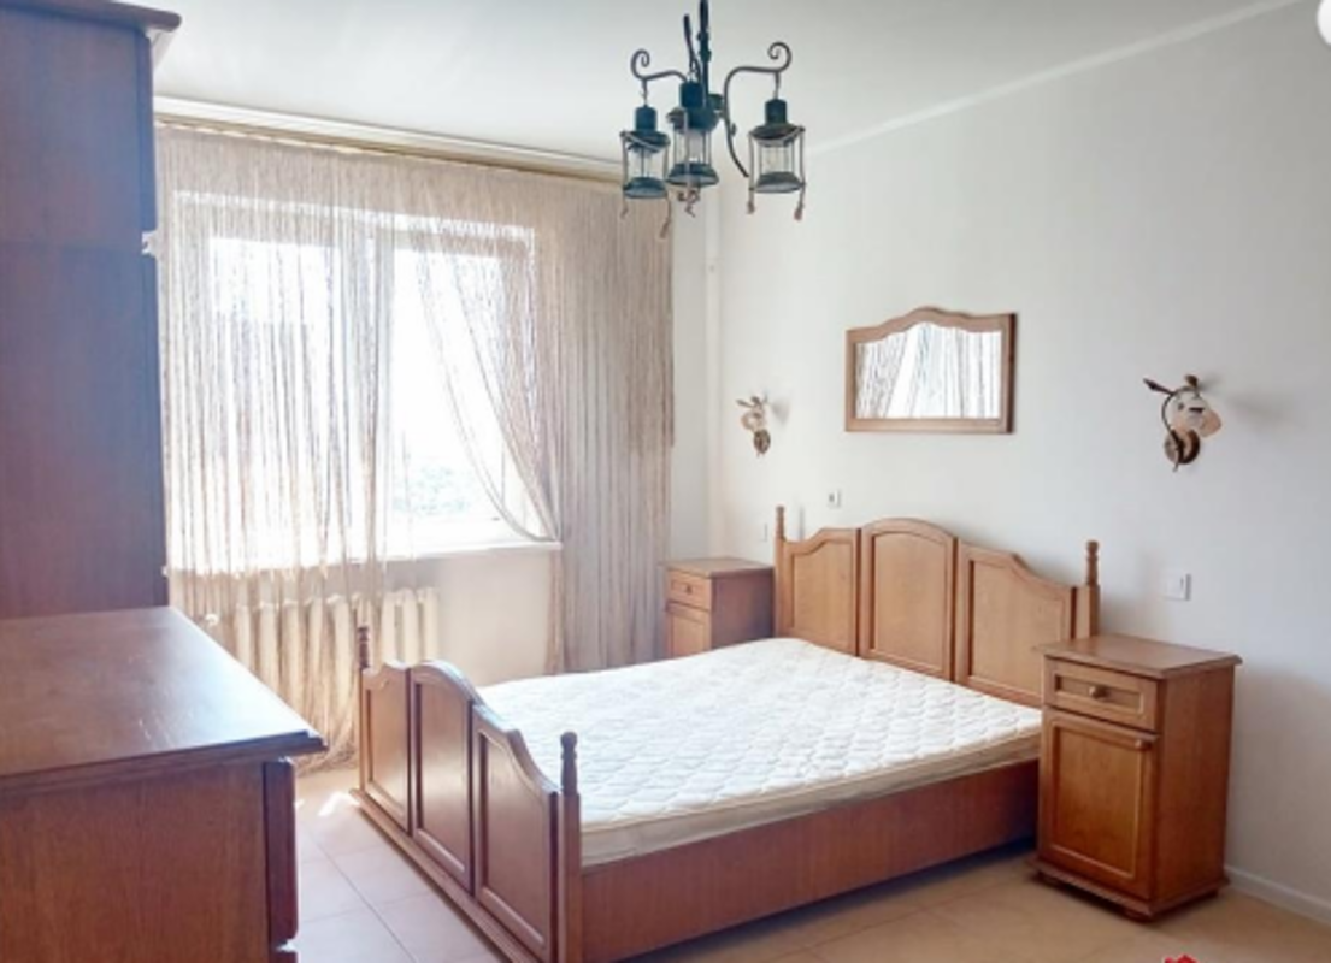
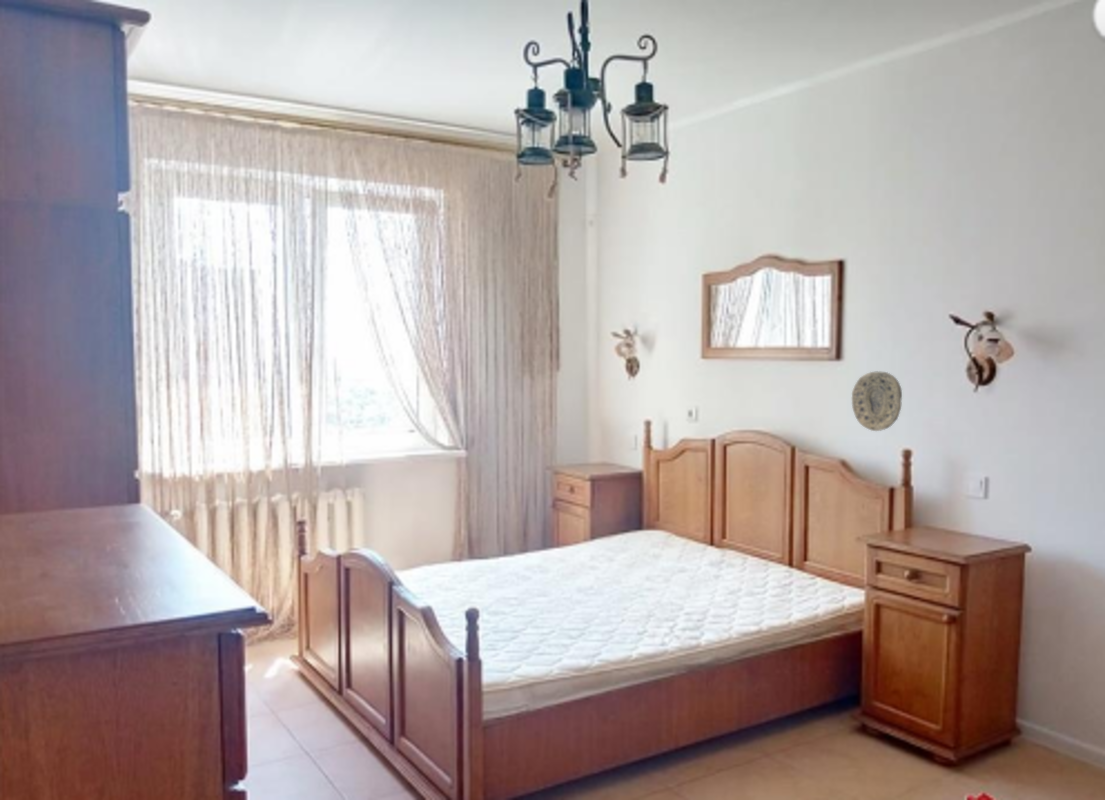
+ decorative plate [851,370,903,432]
